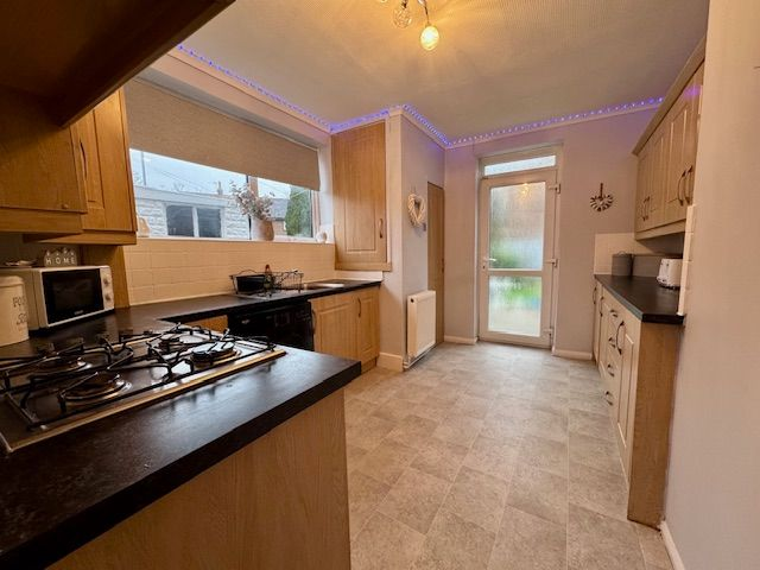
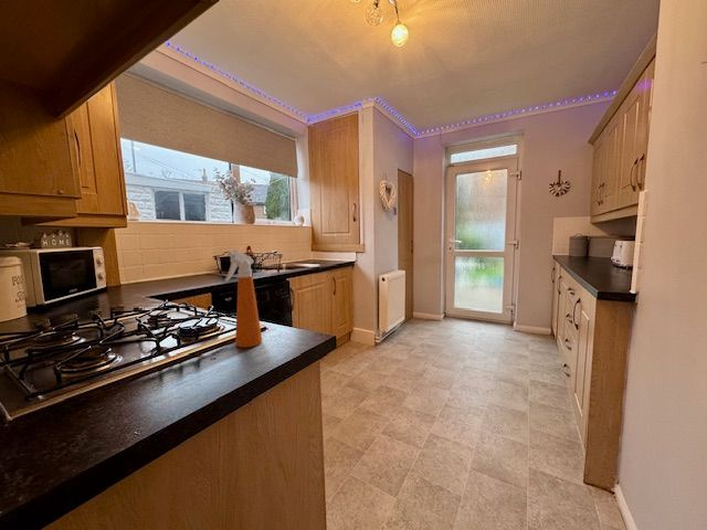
+ spray bottle [224,250,263,349]
